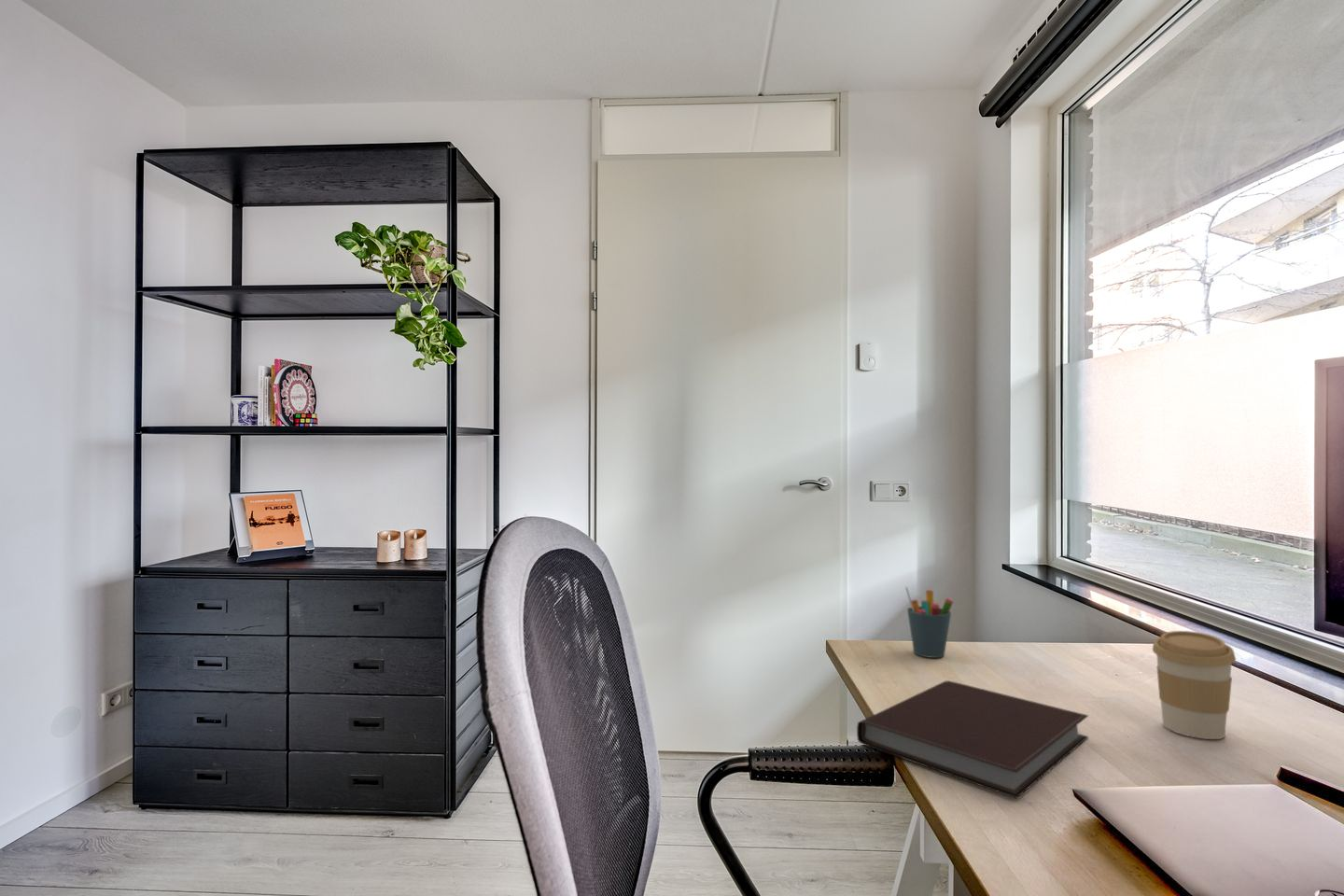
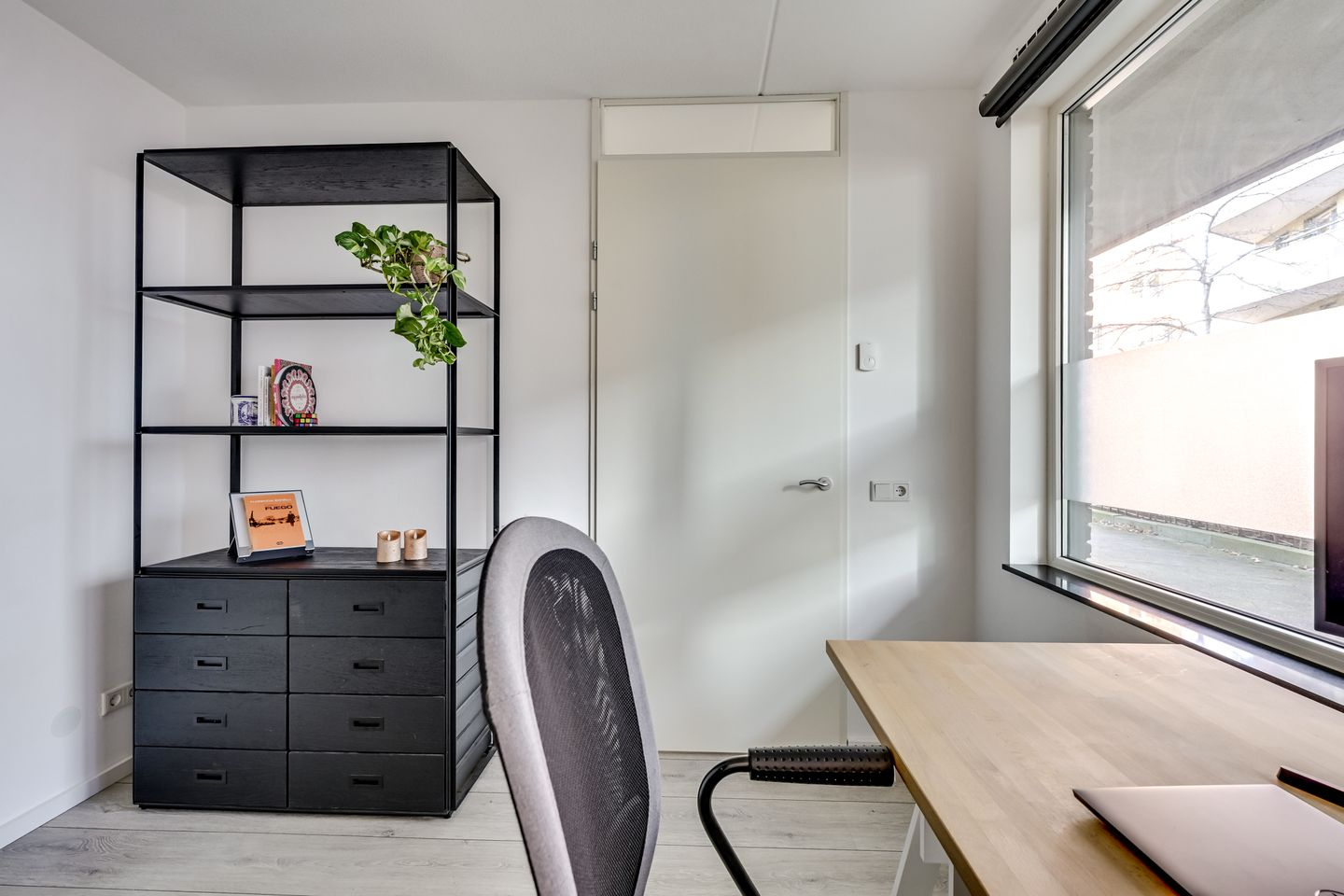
- notebook [856,680,1089,800]
- pen holder [904,585,954,659]
- coffee cup [1152,630,1237,740]
